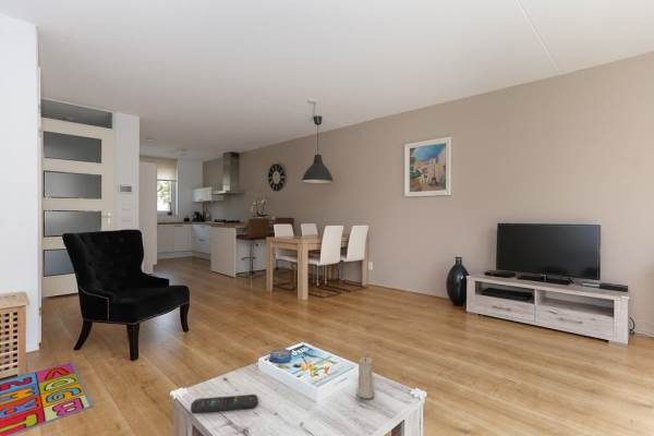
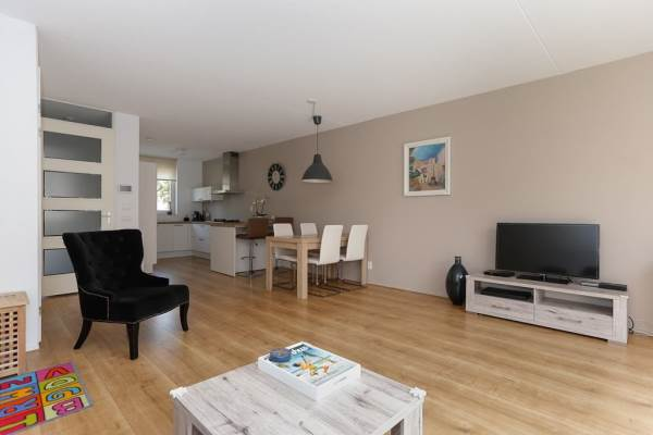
- candle [355,355,375,400]
- remote control [190,393,259,414]
